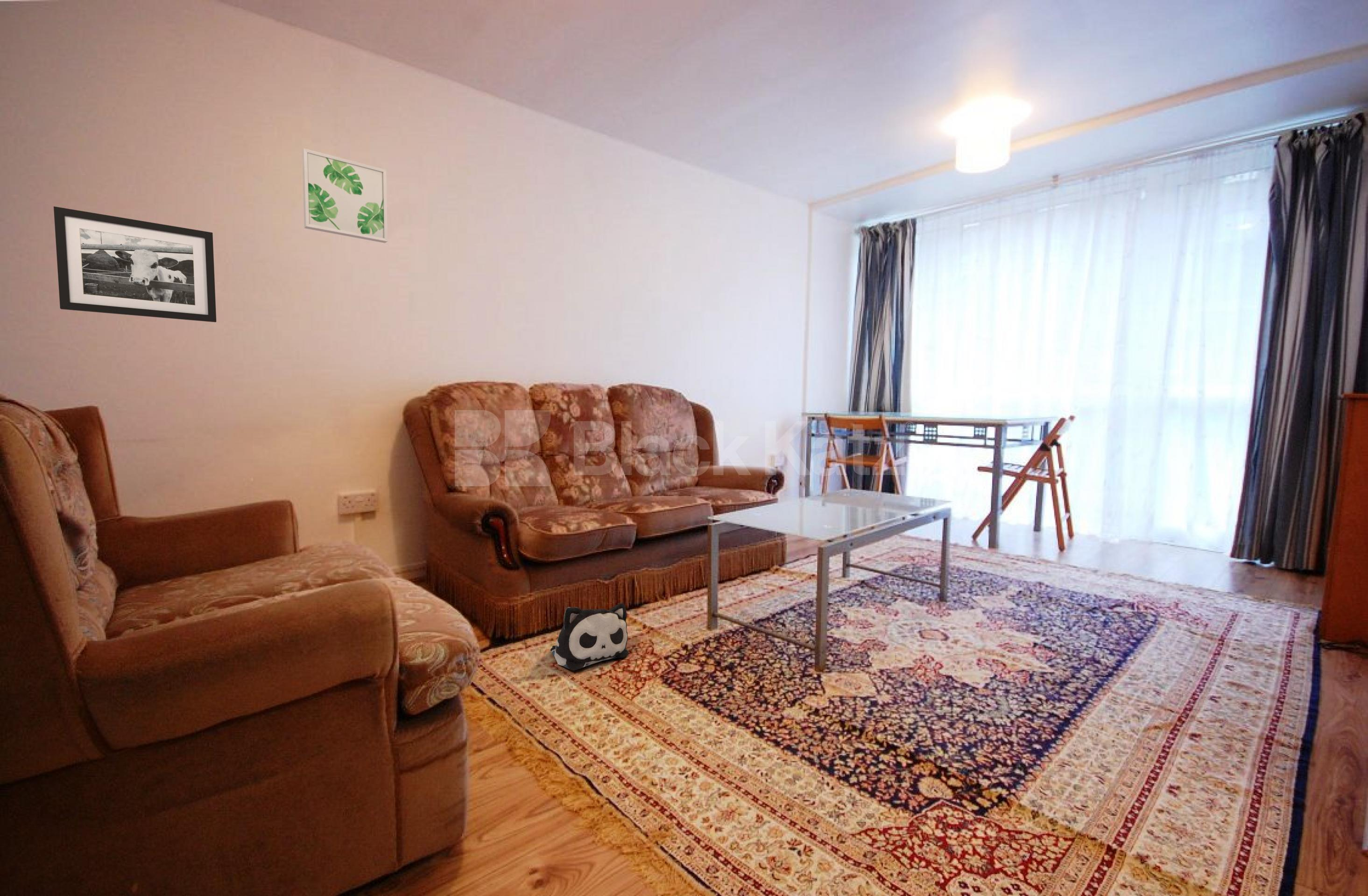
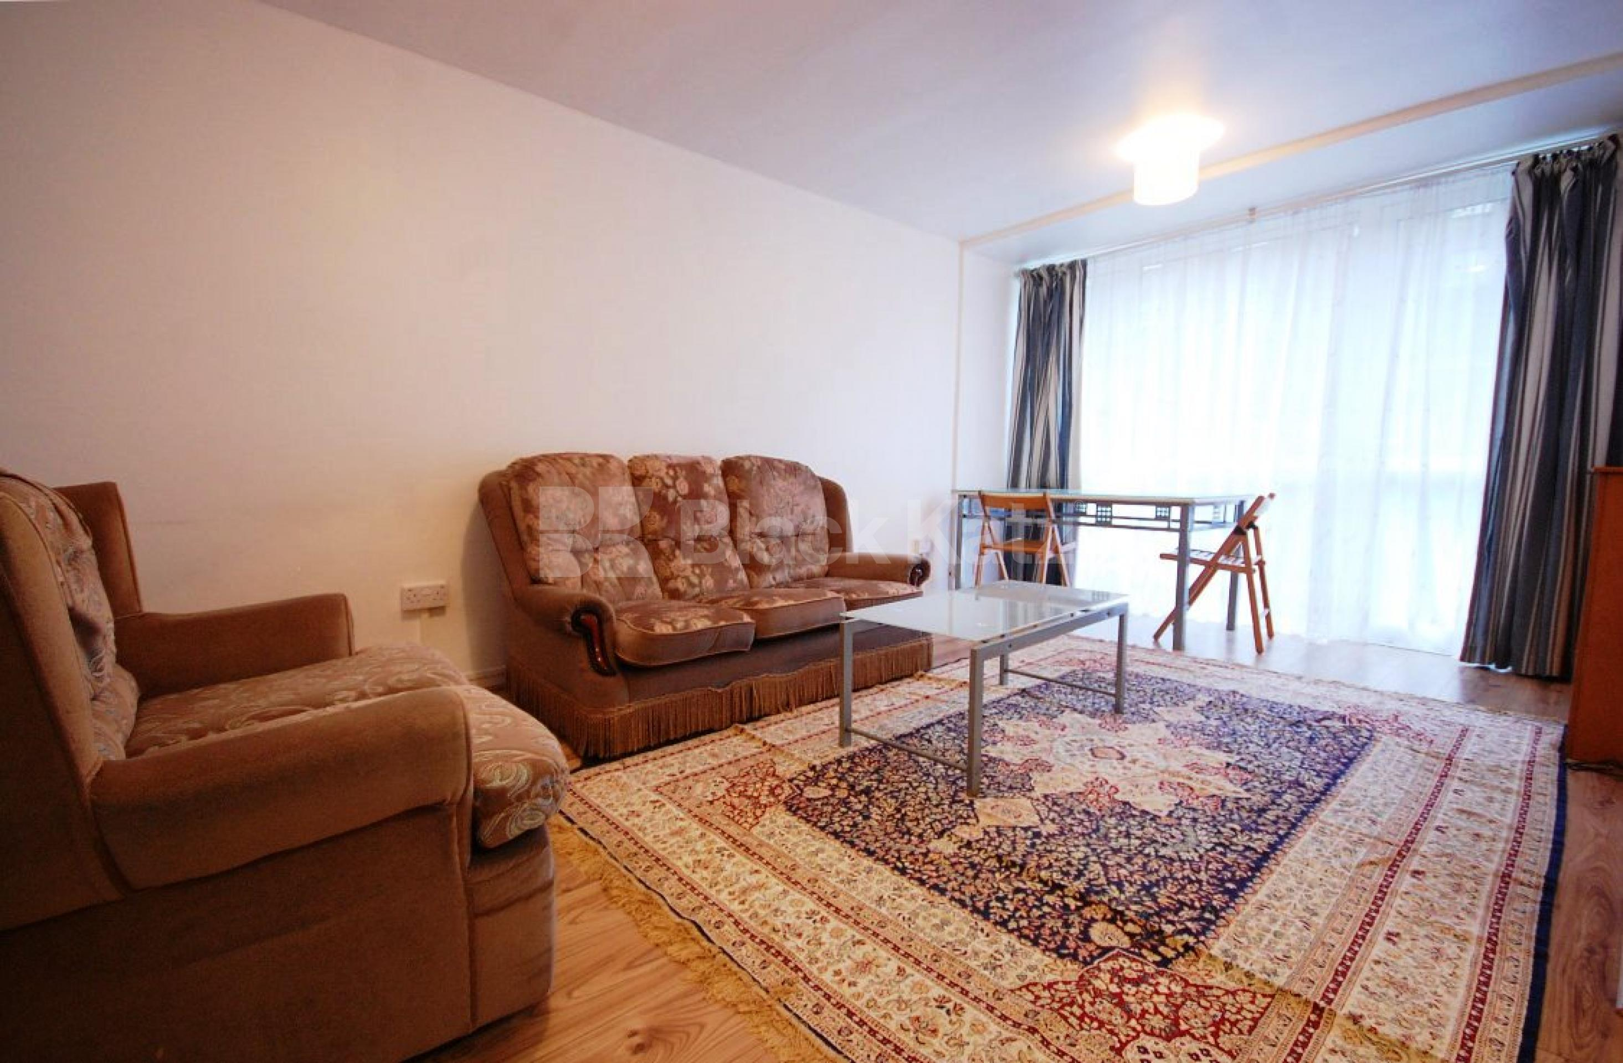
- wall art [302,148,388,244]
- plush toy [550,603,629,671]
- picture frame [53,206,217,323]
